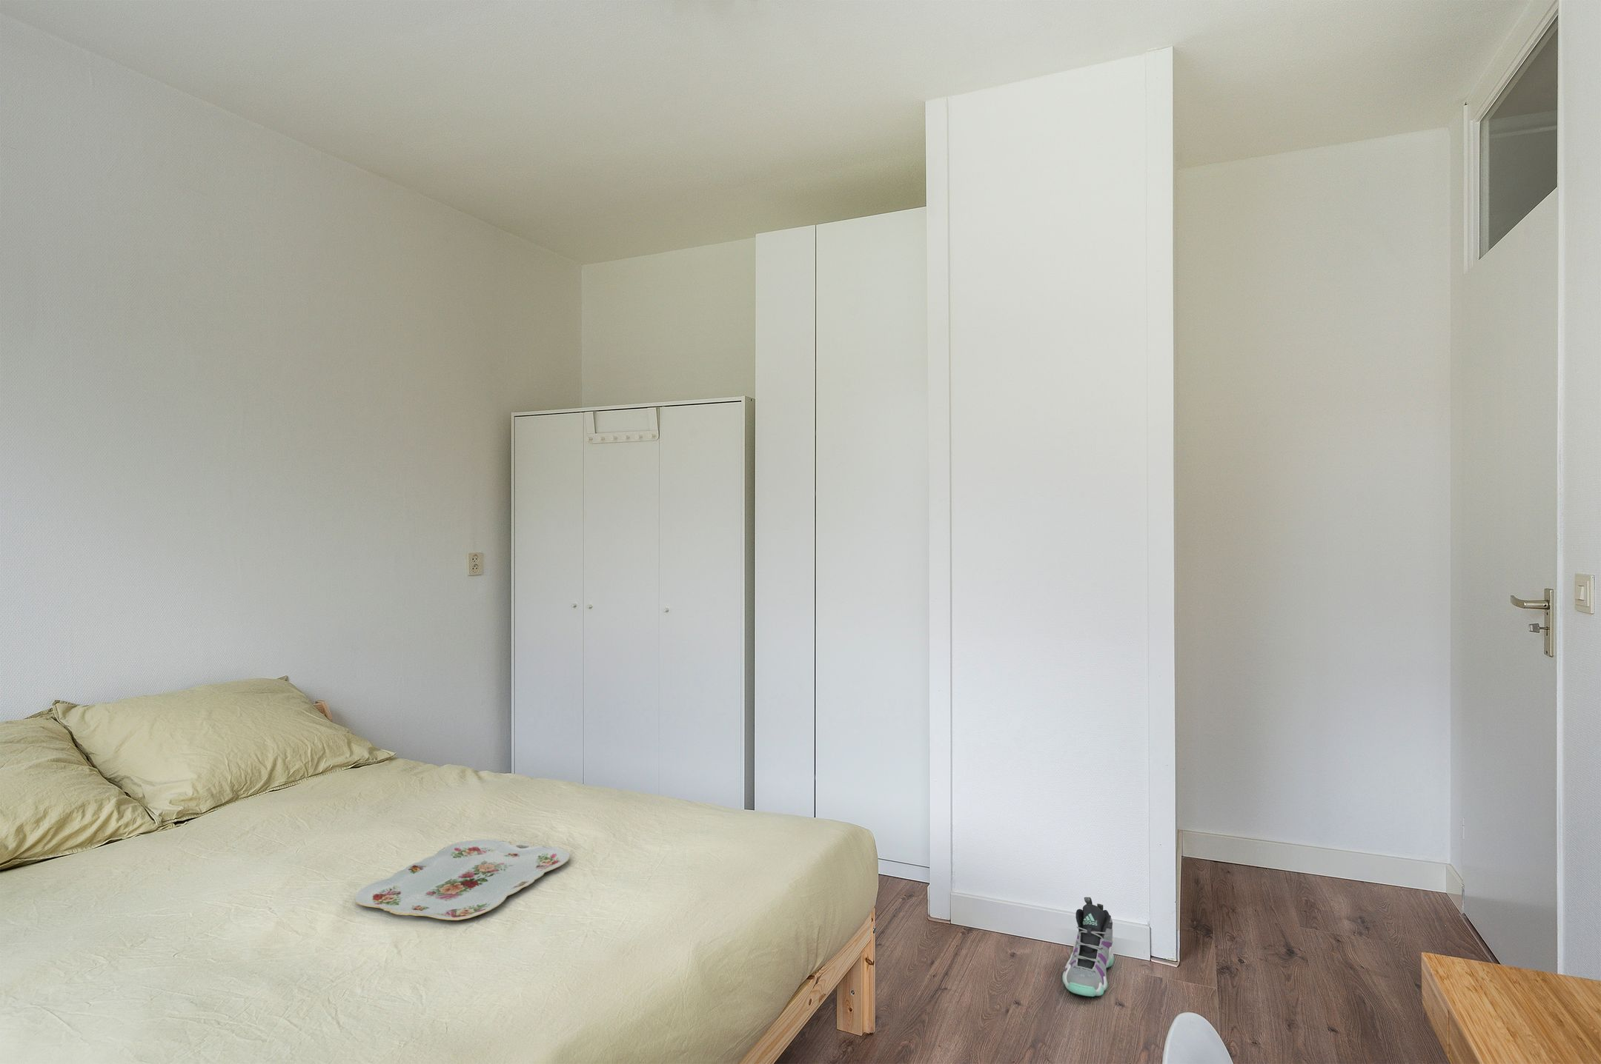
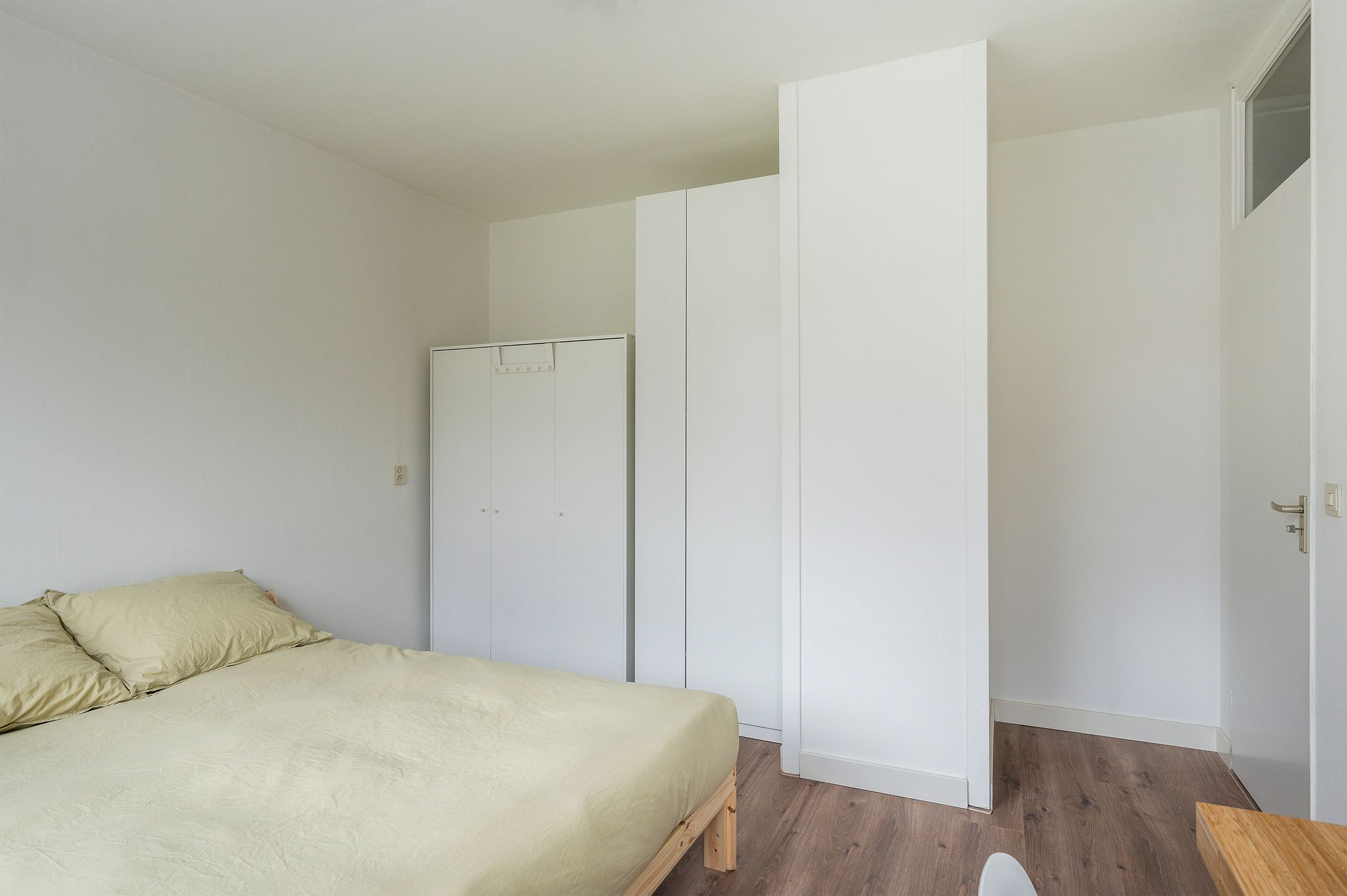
- serving tray [353,838,571,922]
- sneaker [1061,897,1115,998]
